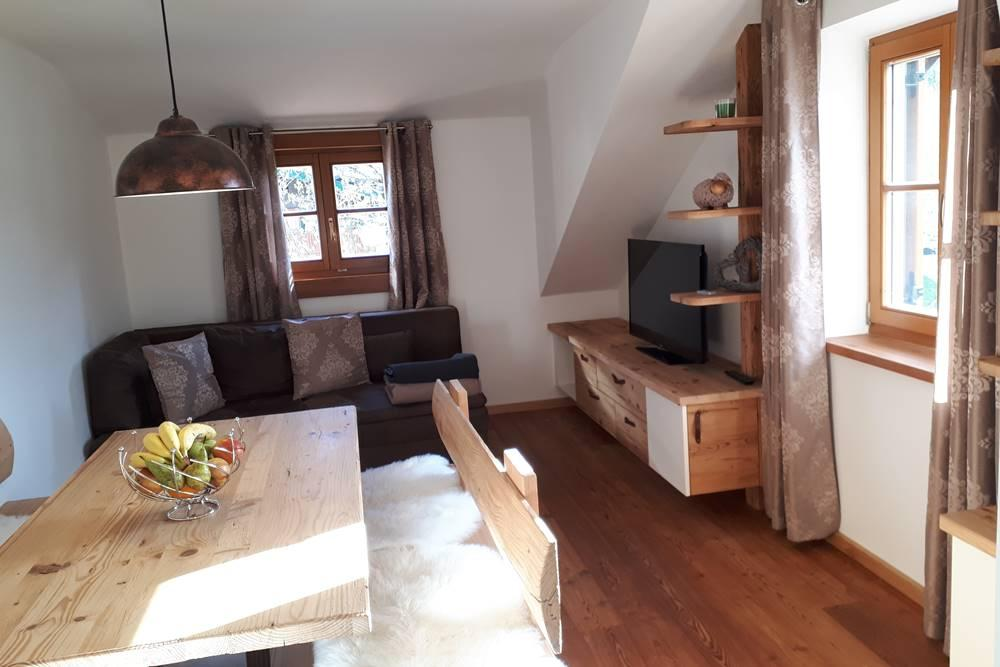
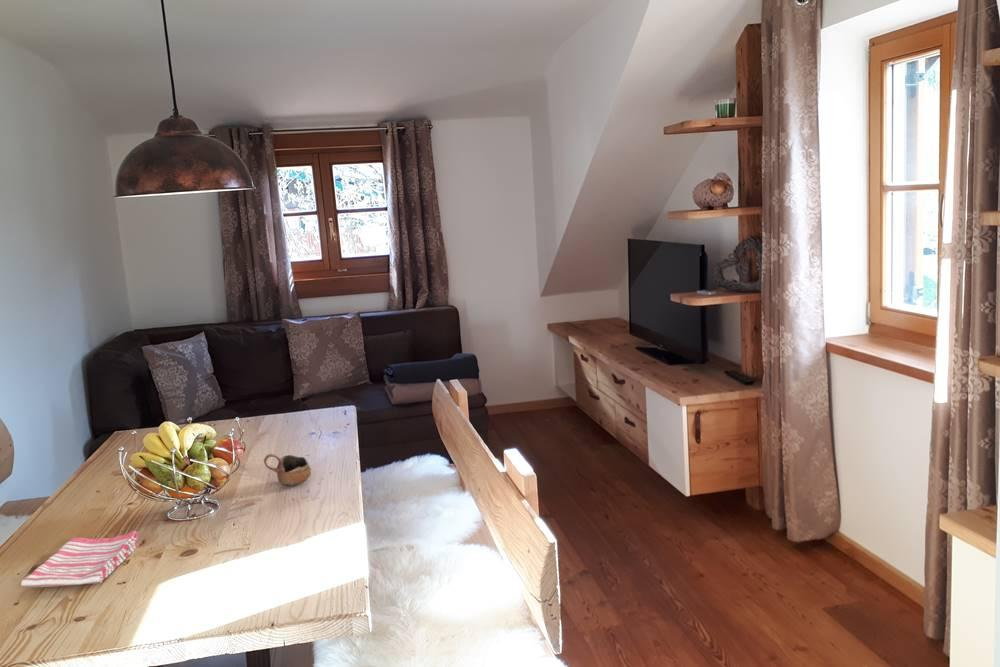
+ cup [263,453,312,487]
+ dish towel [20,530,140,588]
